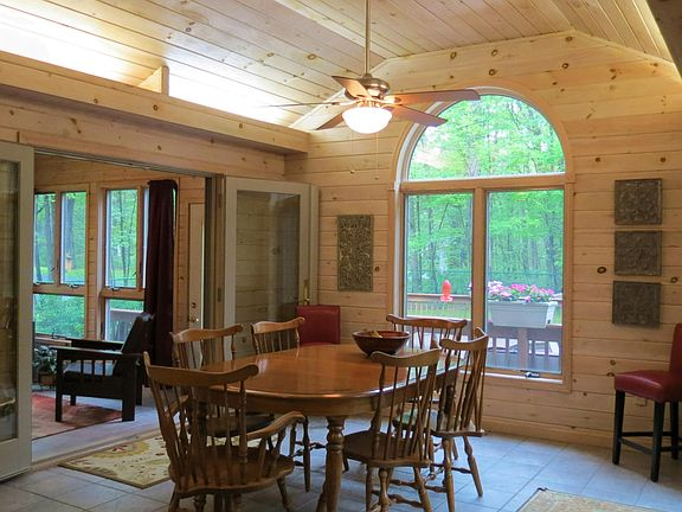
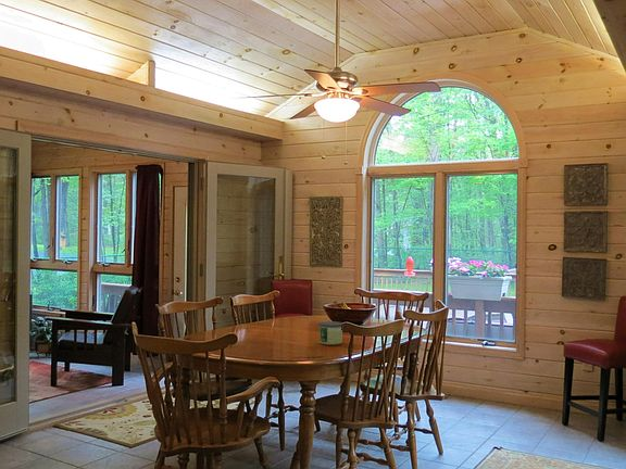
+ candle [318,320,343,346]
